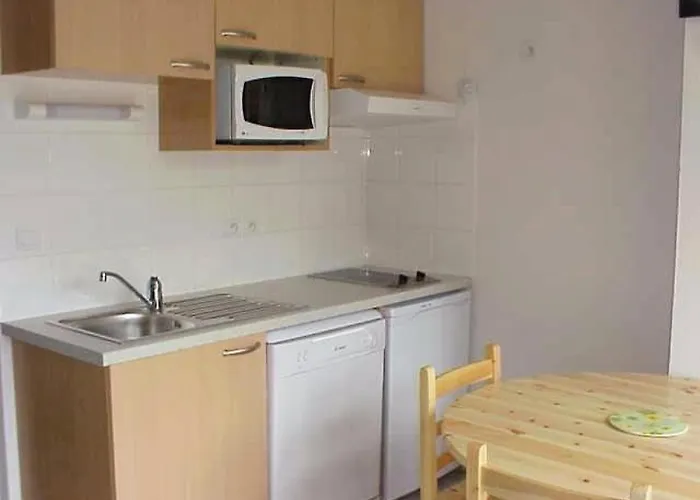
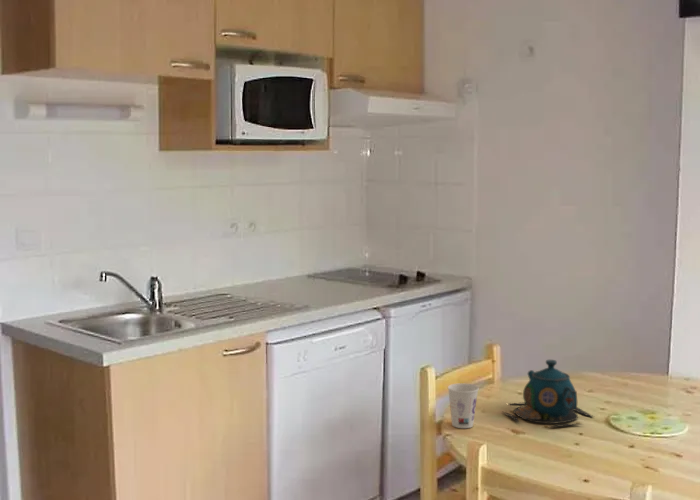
+ cup [447,382,480,429]
+ teapot [502,359,595,429]
